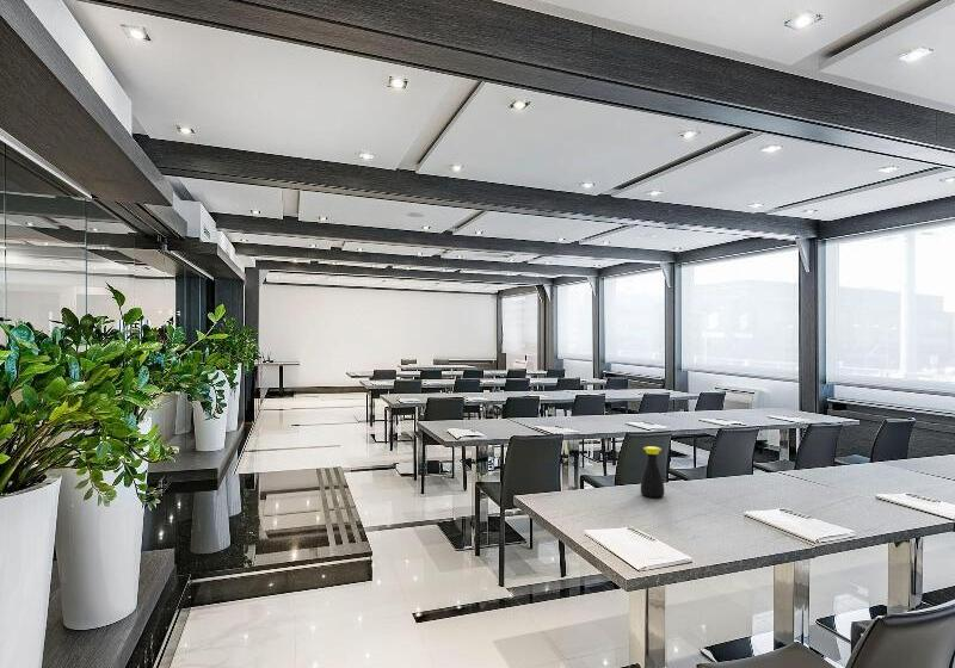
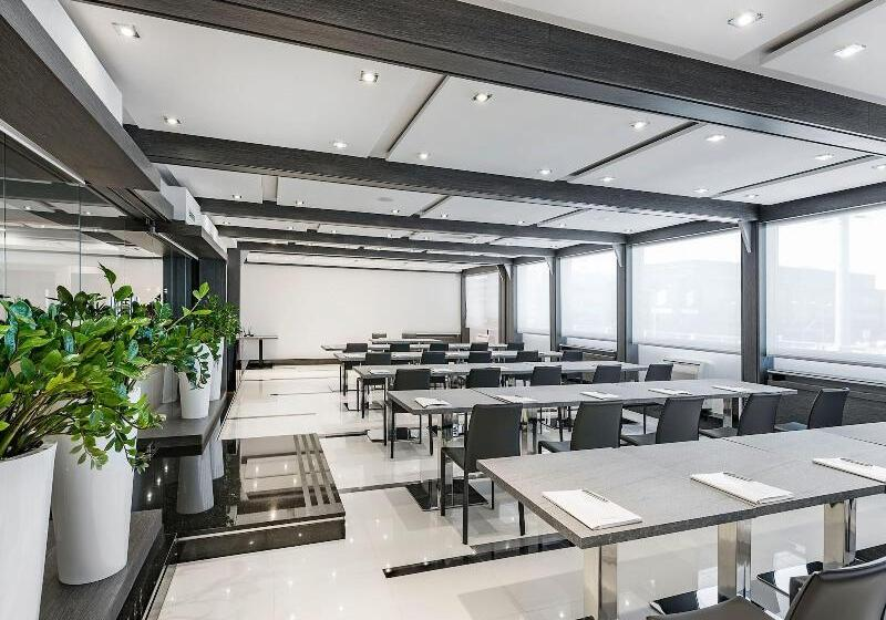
- bottle [640,445,665,499]
